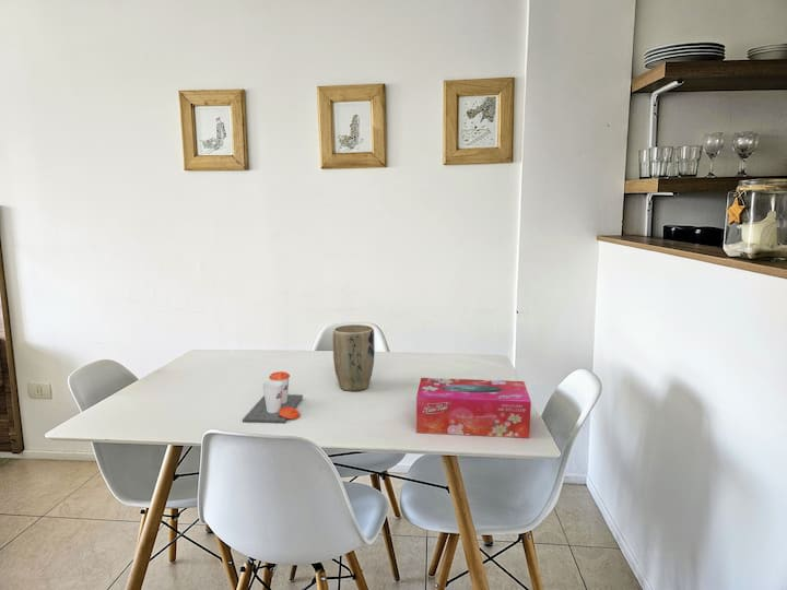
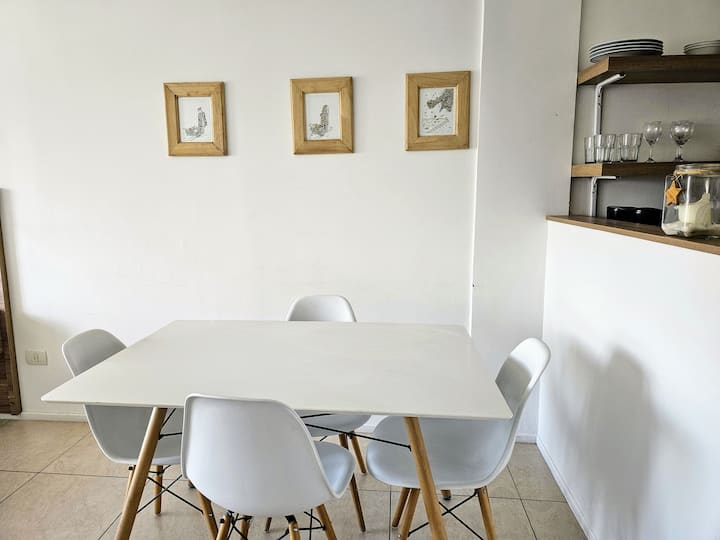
- plant pot [332,323,376,392]
- tissue box [415,377,532,439]
- cup [242,370,304,424]
